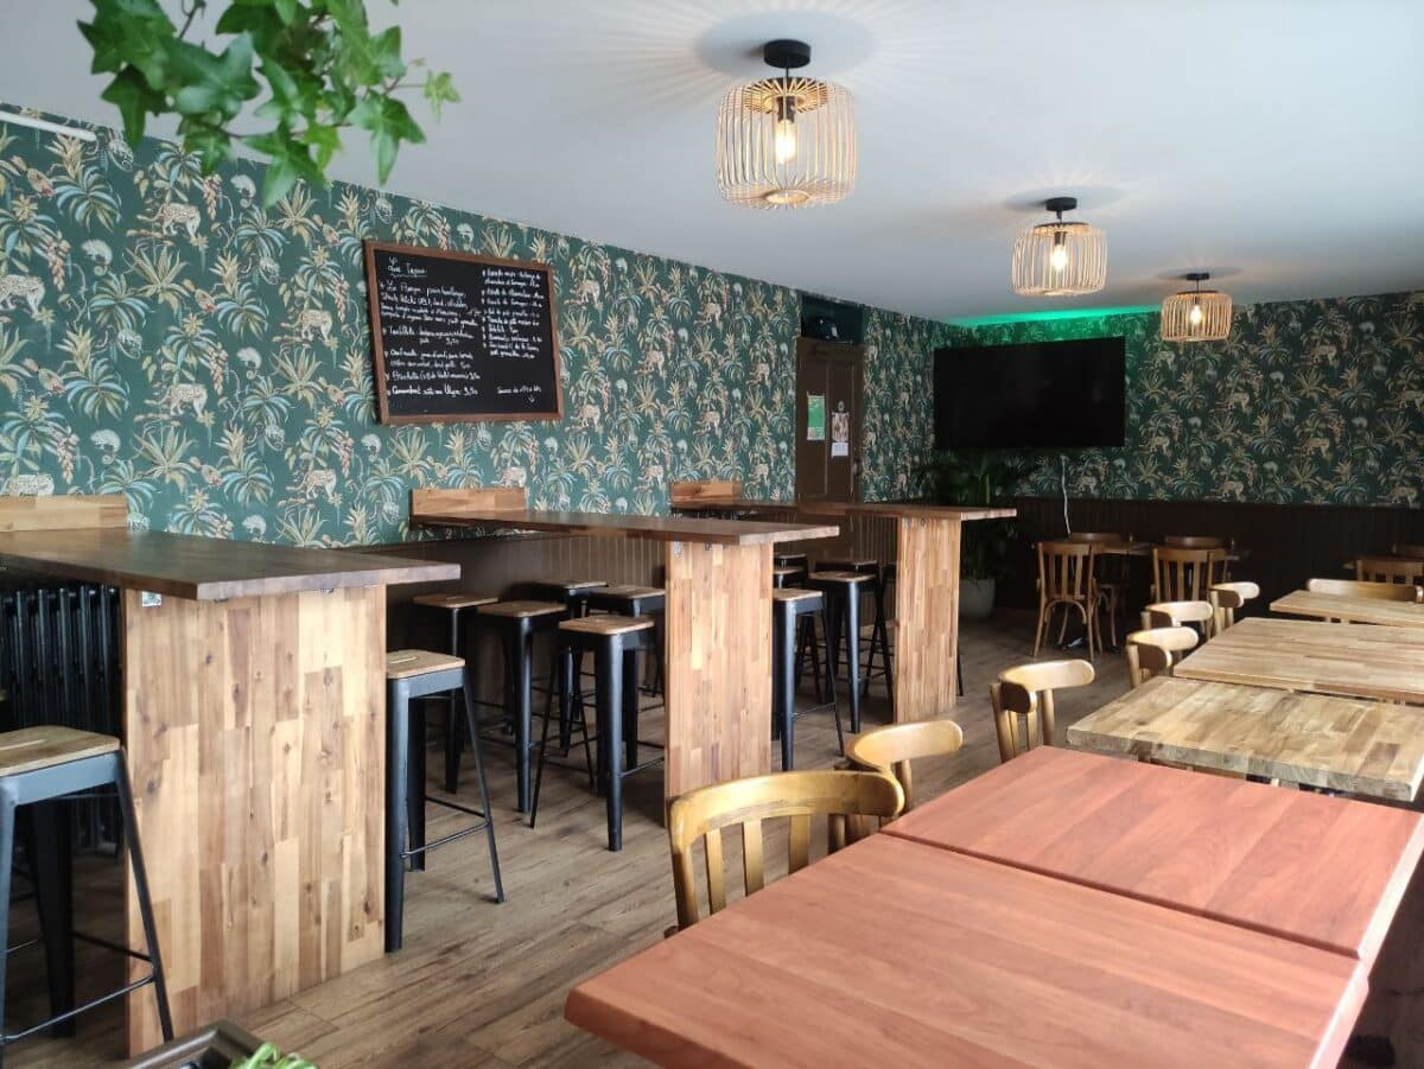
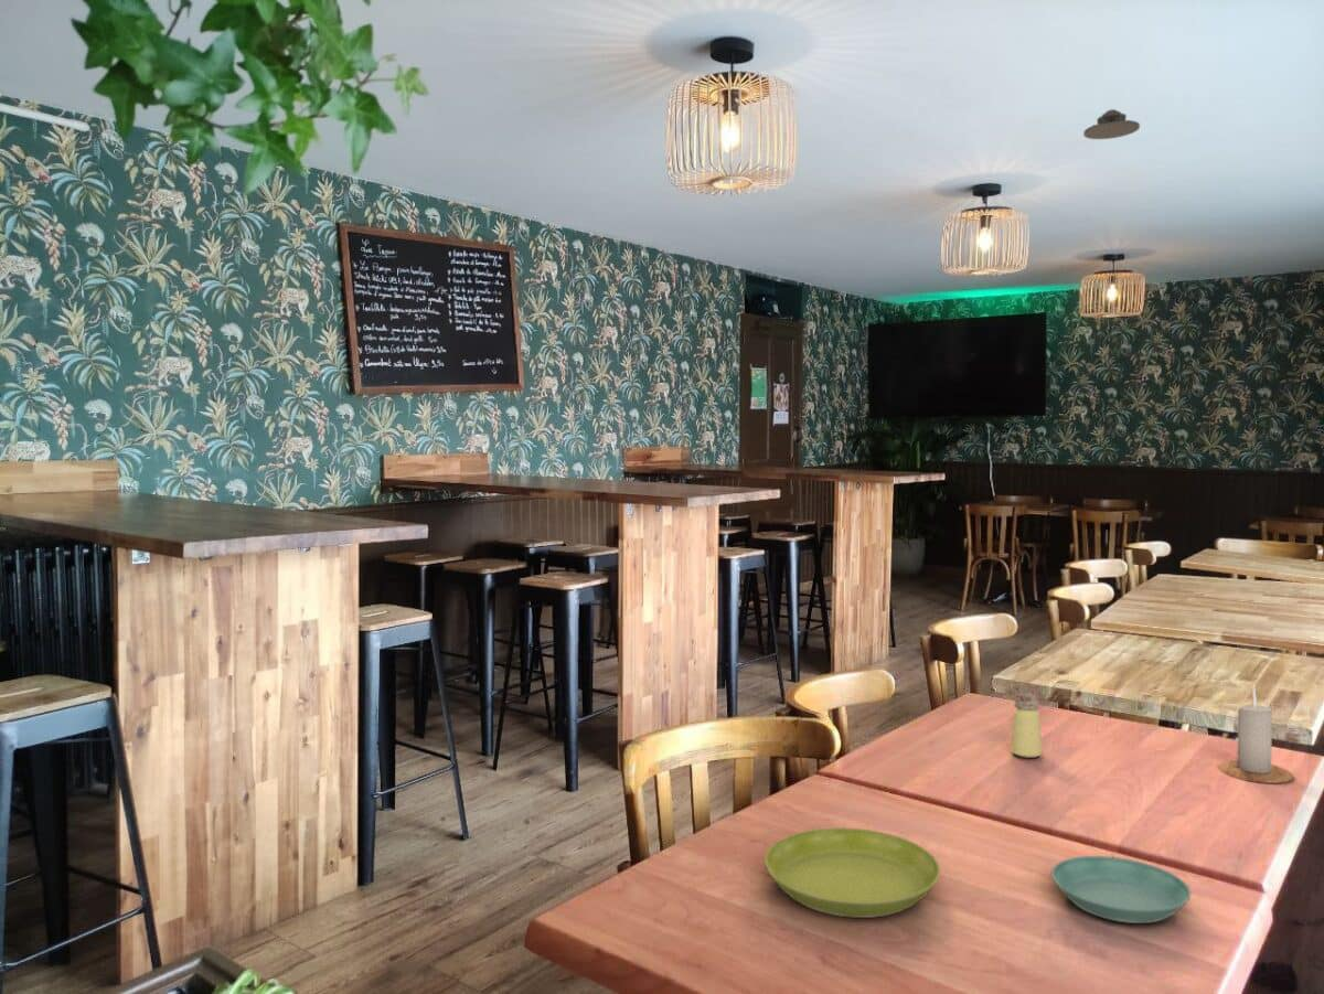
+ candle [1217,680,1294,784]
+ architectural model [1082,108,1141,140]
+ saltshaker [1010,694,1044,759]
+ saucer [764,826,941,919]
+ saucer [1050,855,1193,924]
